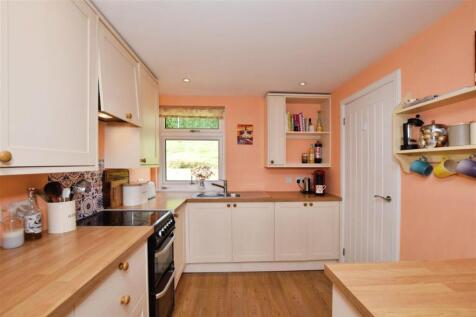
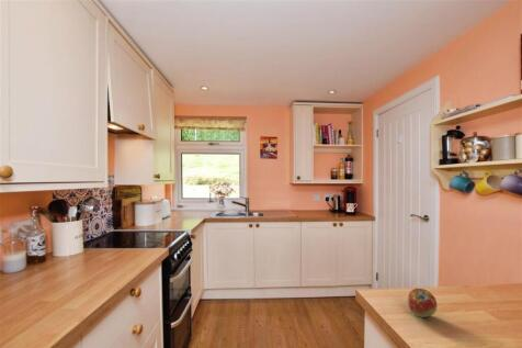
+ fruit [407,288,438,318]
